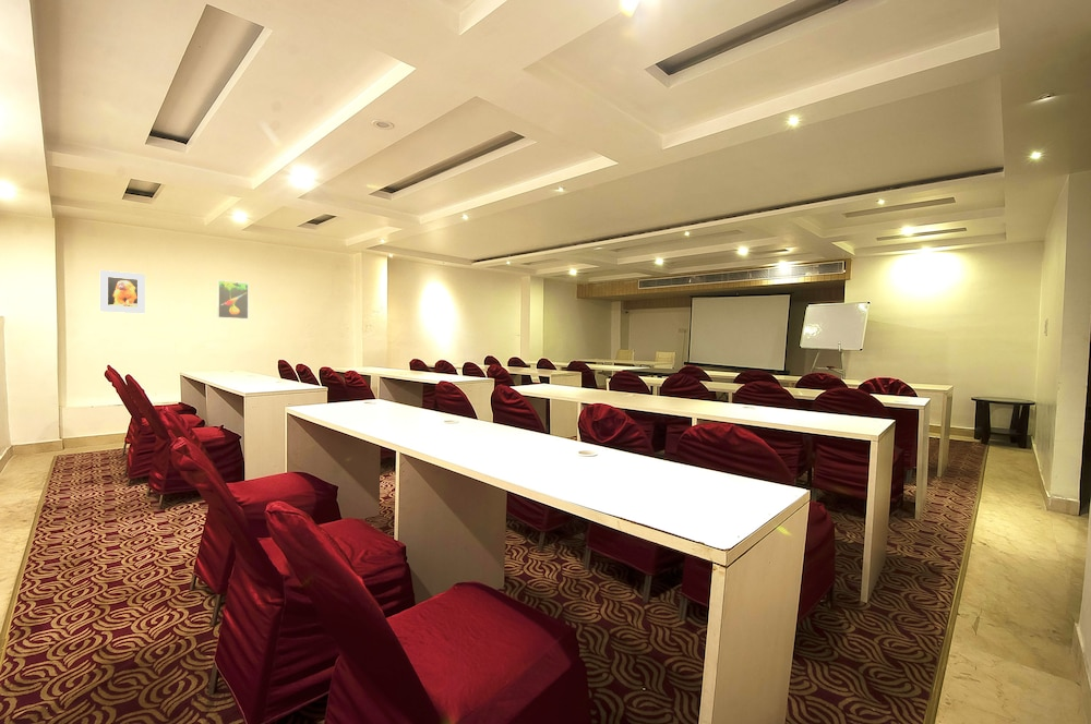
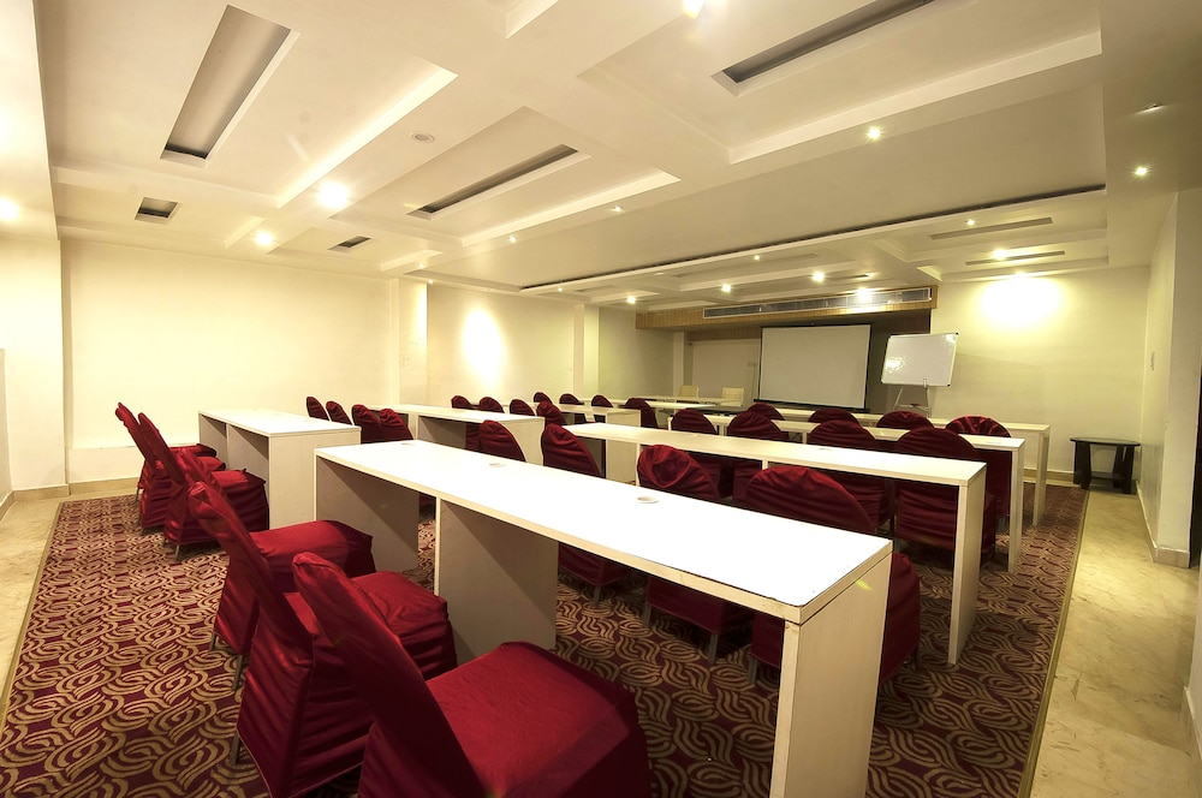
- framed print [99,269,146,314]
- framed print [216,279,250,321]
